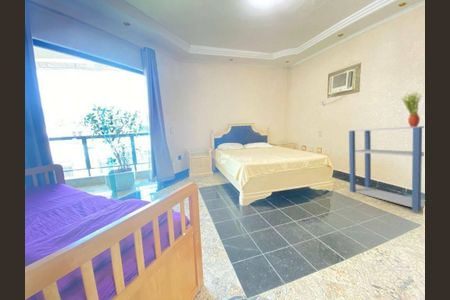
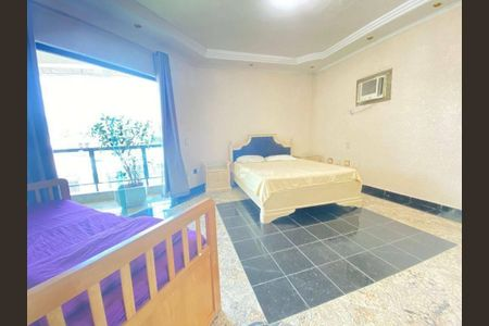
- shelving unit [348,125,425,213]
- potted plant [400,90,423,127]
